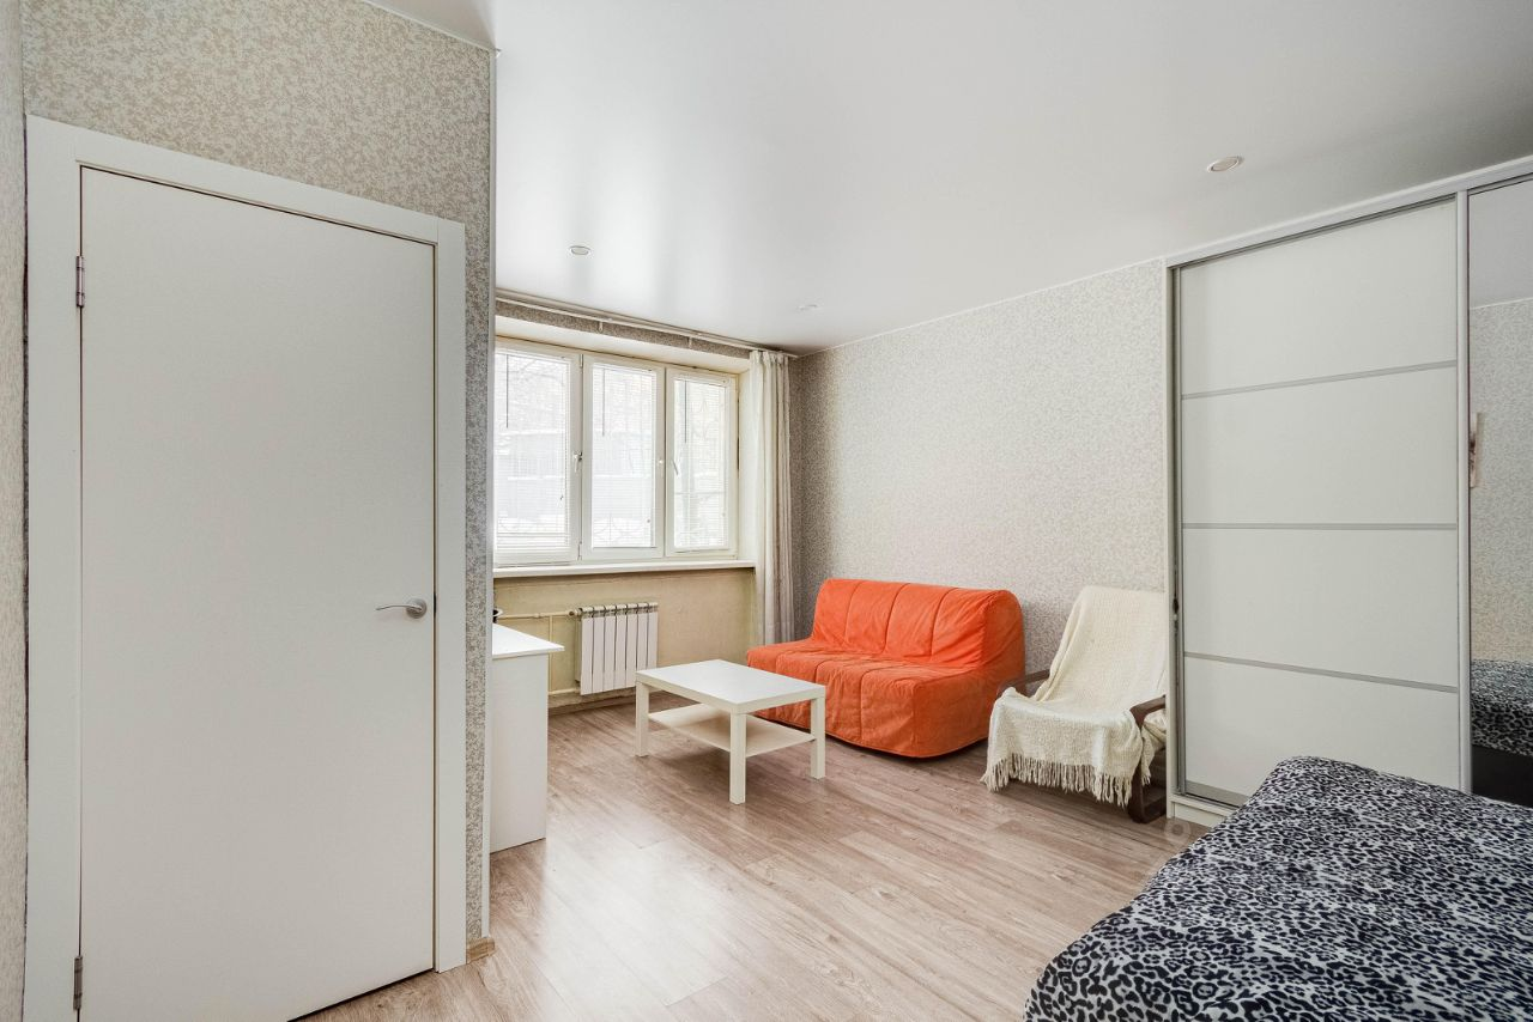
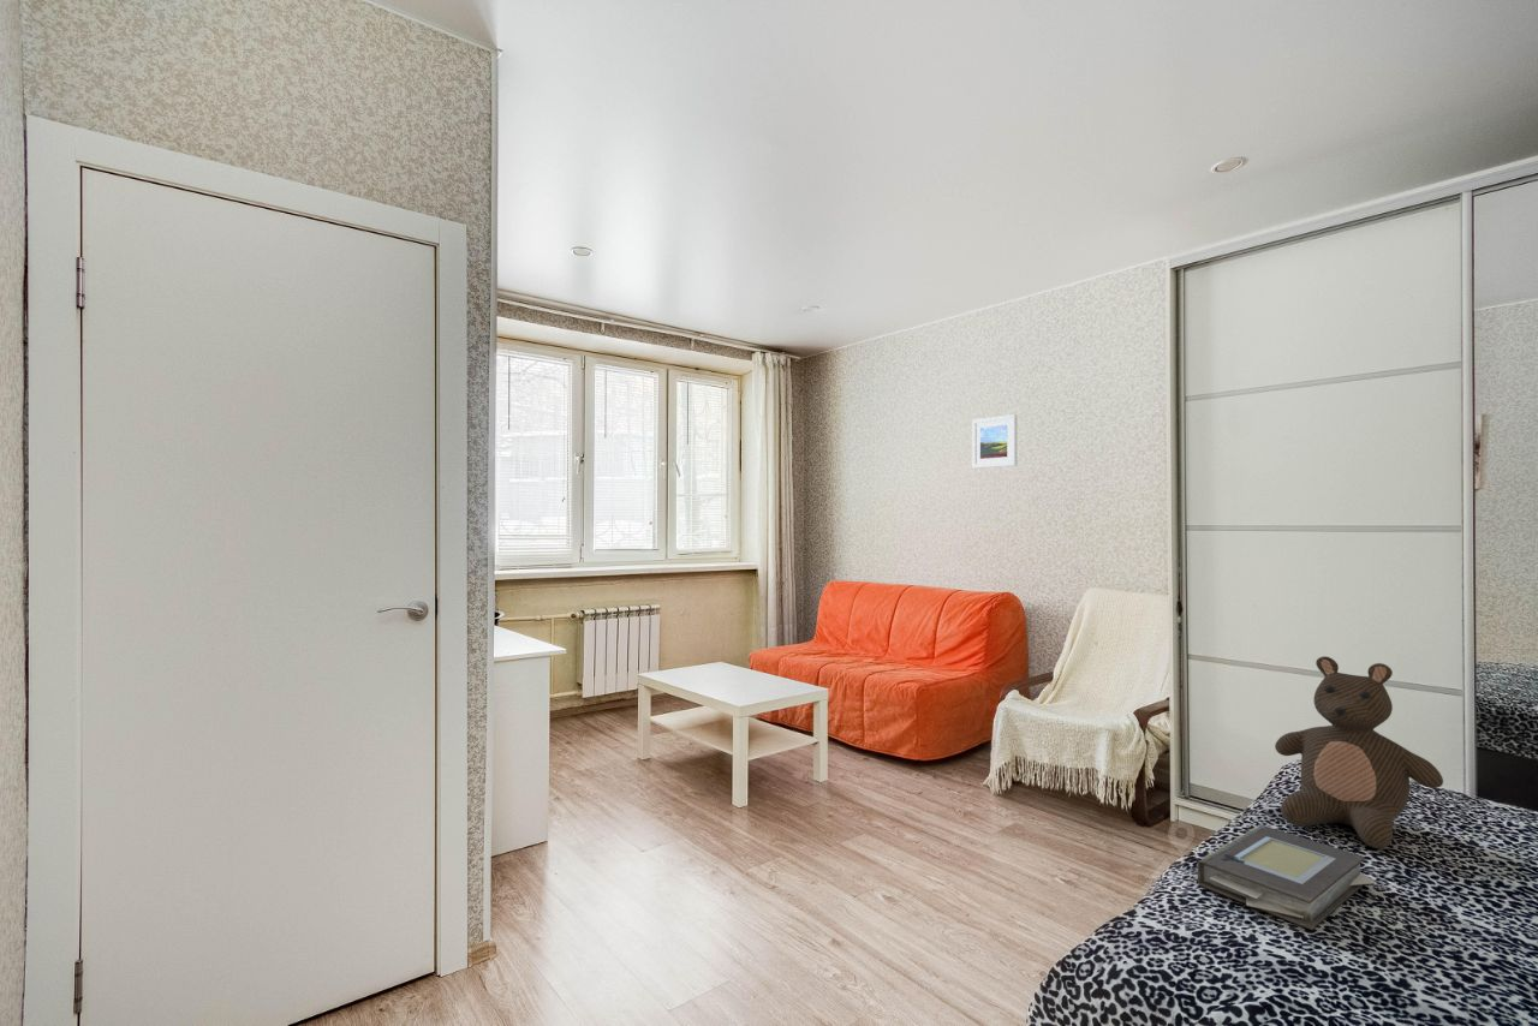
+ stuffed bear [1274,655,1444,849]
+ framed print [971,413,1018,470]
+ book [1197,824,1378,931]
